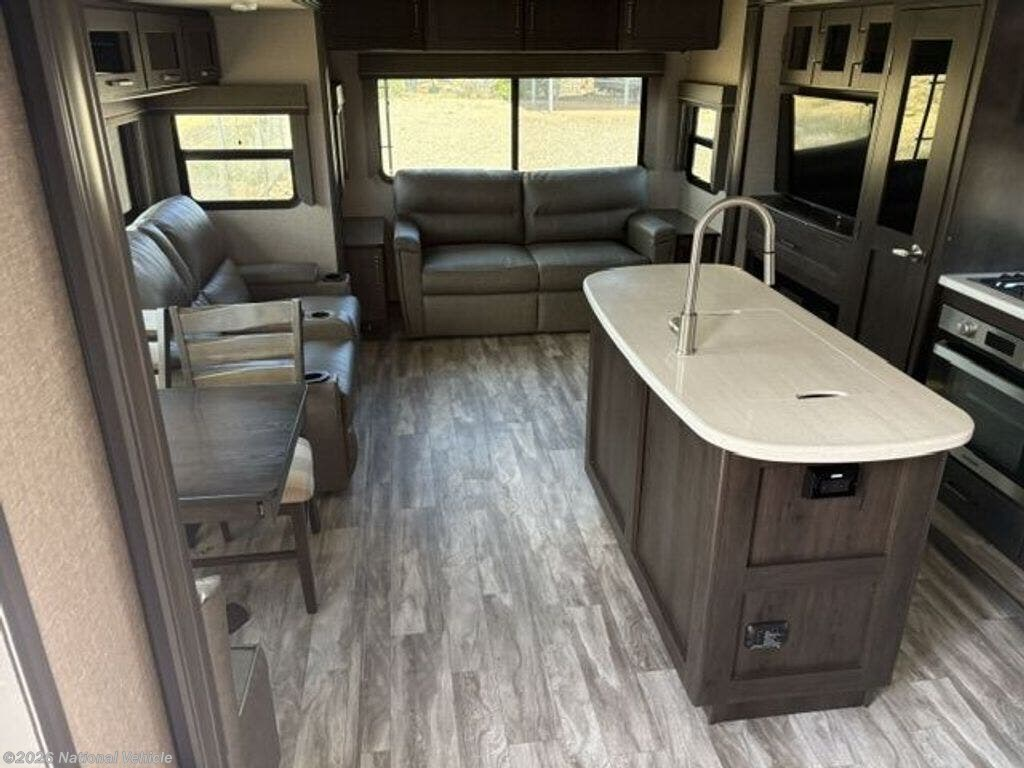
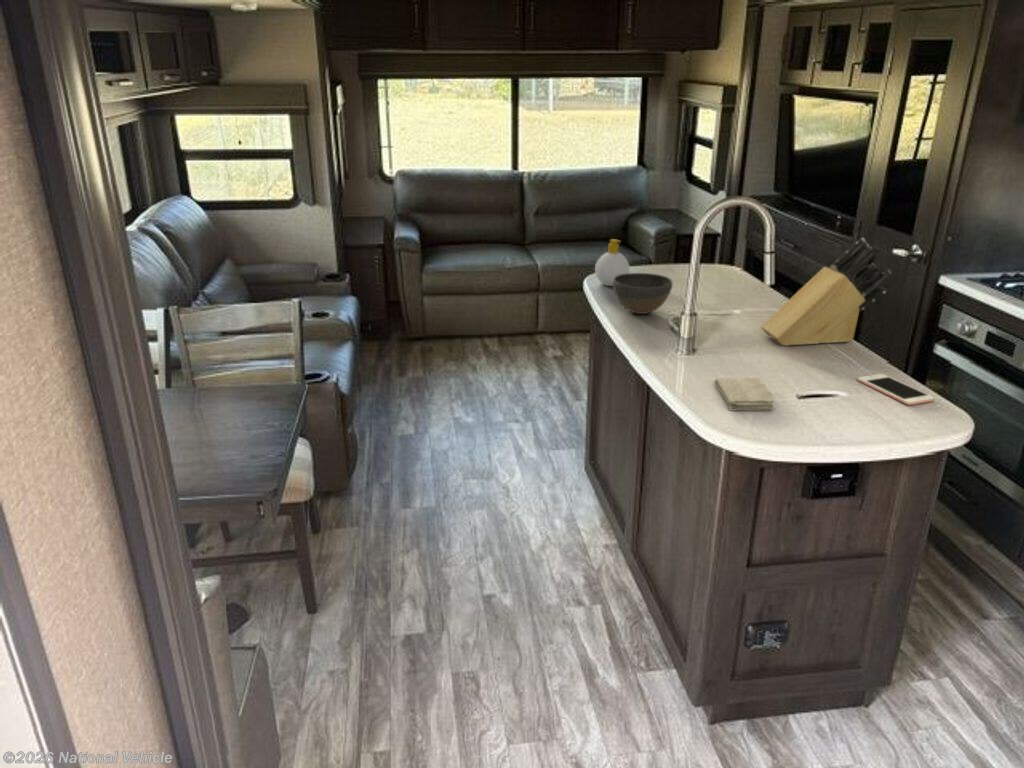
+ knife block [760,237,893,347]
+ bowl [612,272,674,315]
+ soap bottle [594,238,631,287]
+ washcloth [713,376,776,411]
+ cell phone [857,373,936,406]
